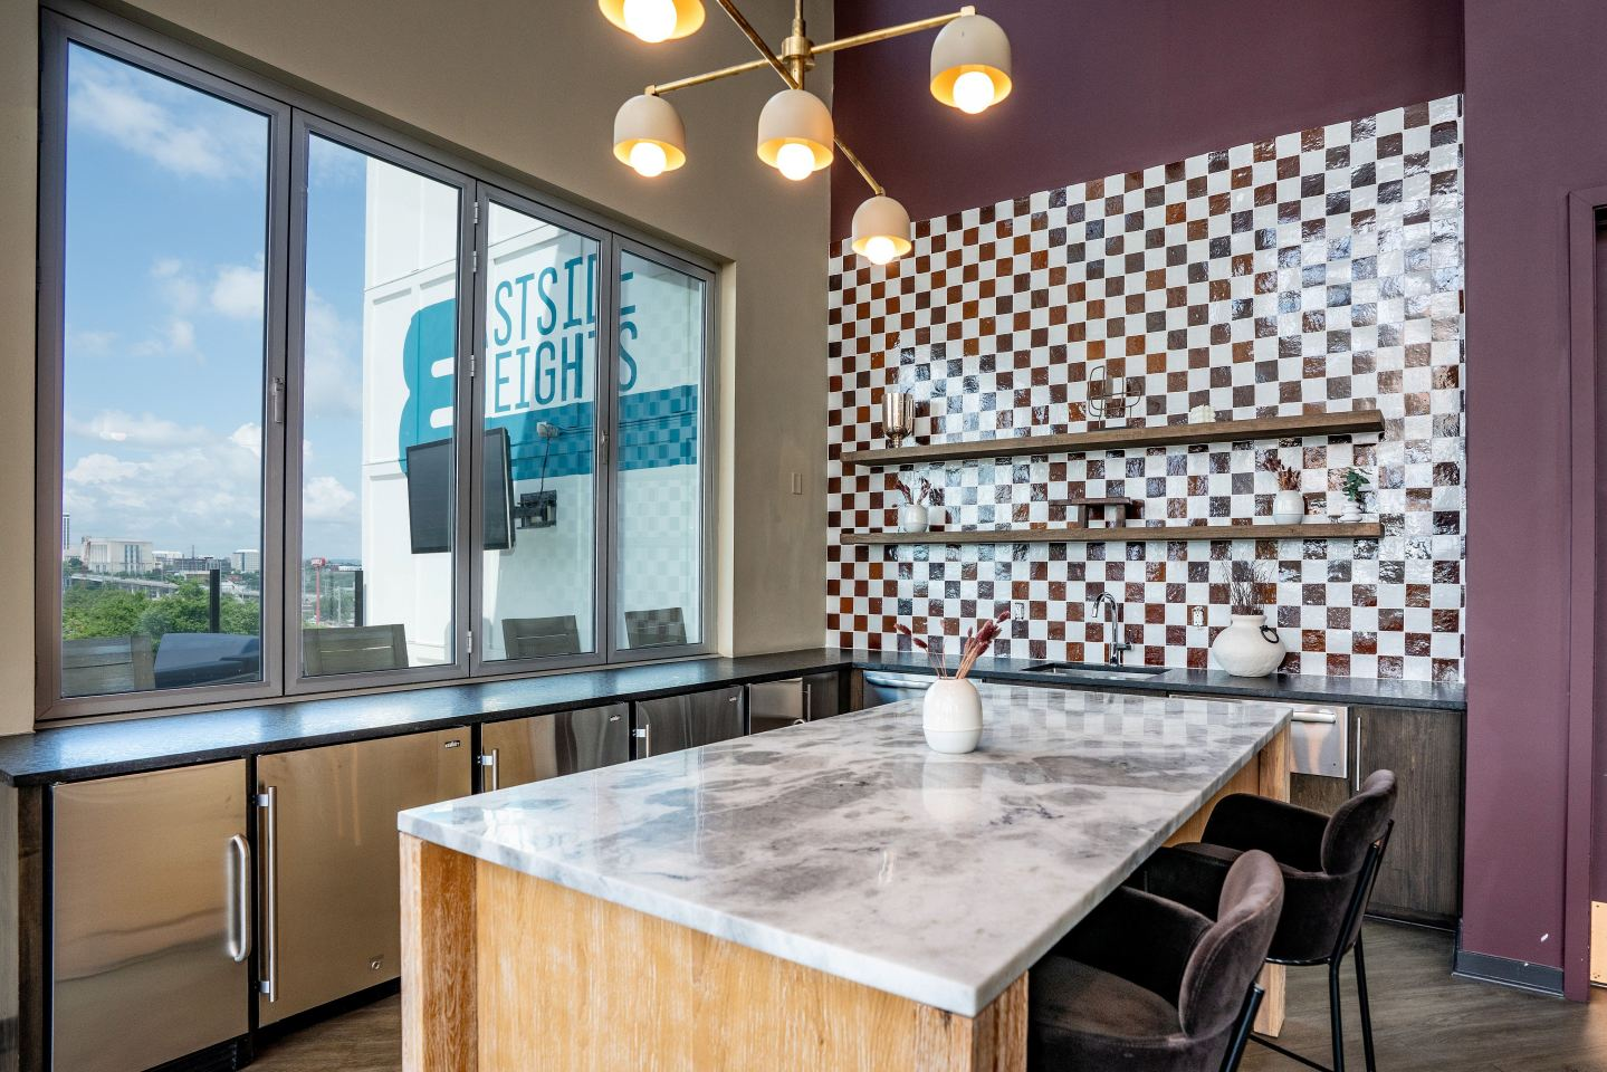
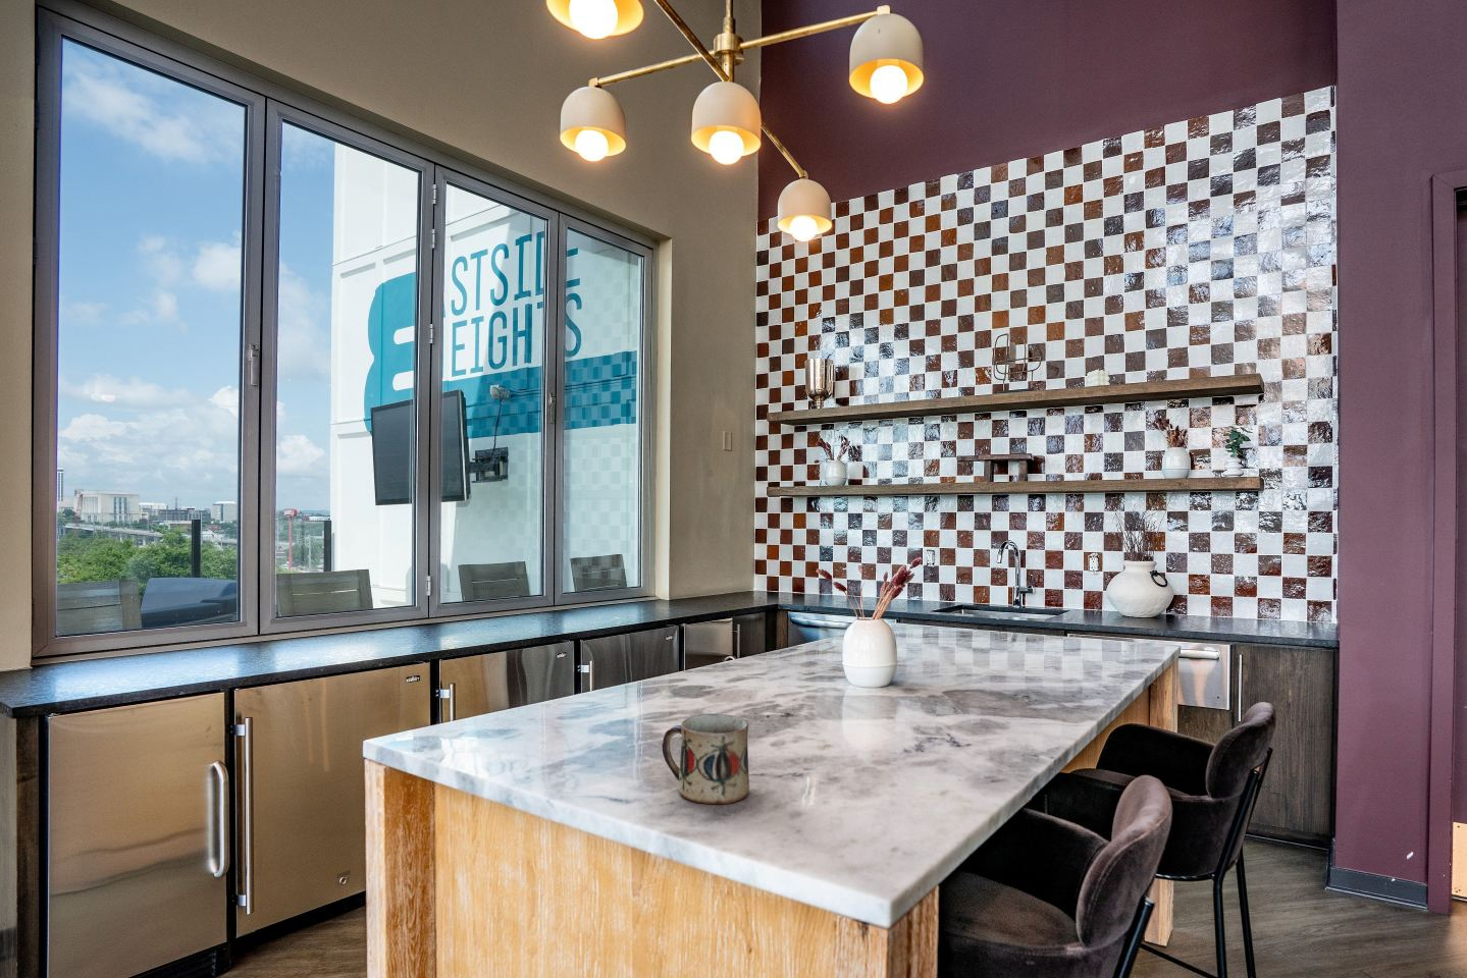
+ mug [661,713,750,804]
